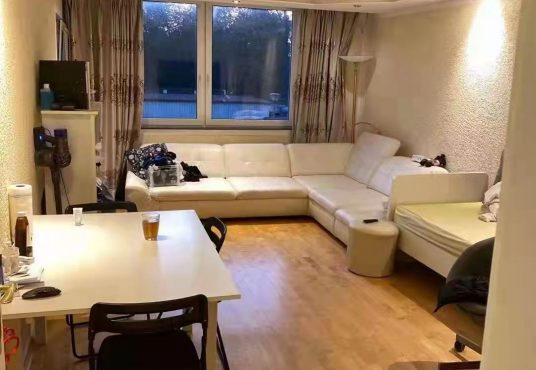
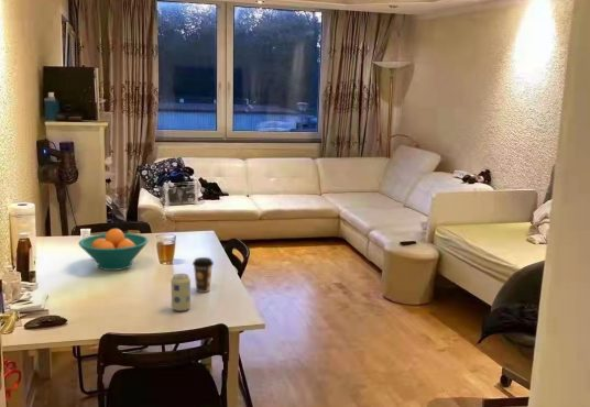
+ coffee cup [192,256,215,294]
+ beverage can [171,273,192,312]
+ fruit bowl [77,228,150,272]
